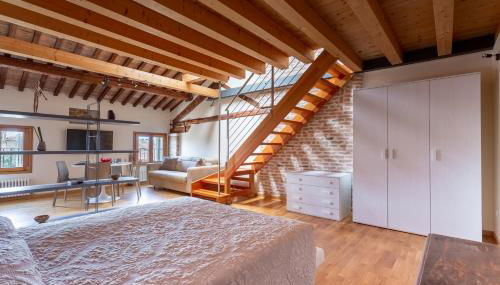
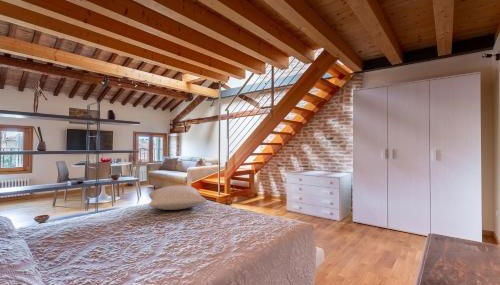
+ pillow [148,184,208,211]
